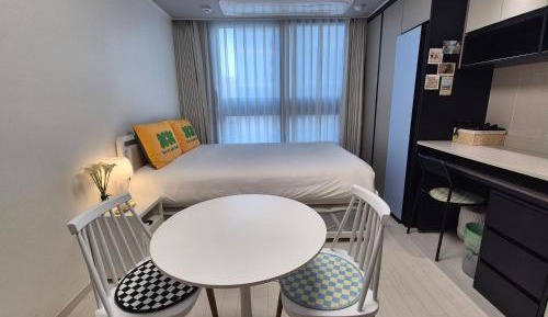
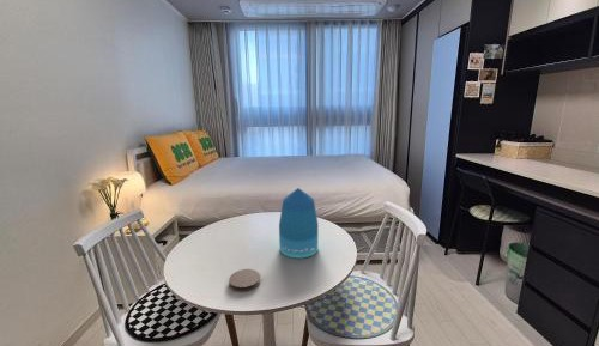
+ vase [278,187,320,259]
+ coaster [228,268,261,292]
